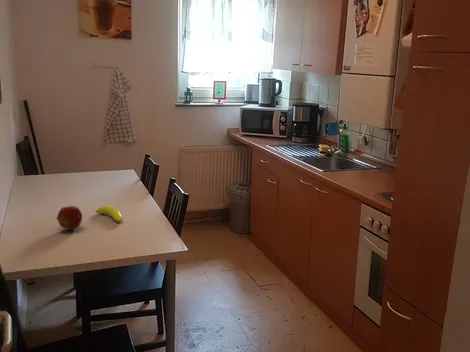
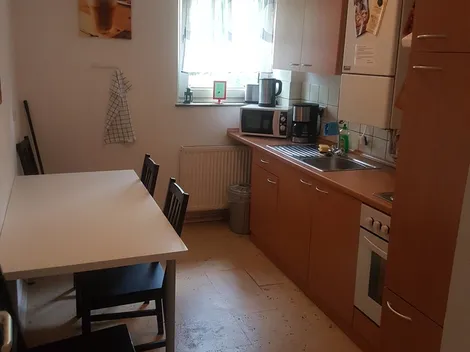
- fruit [55,205,83,230]
- banana [94,205,123,223]
